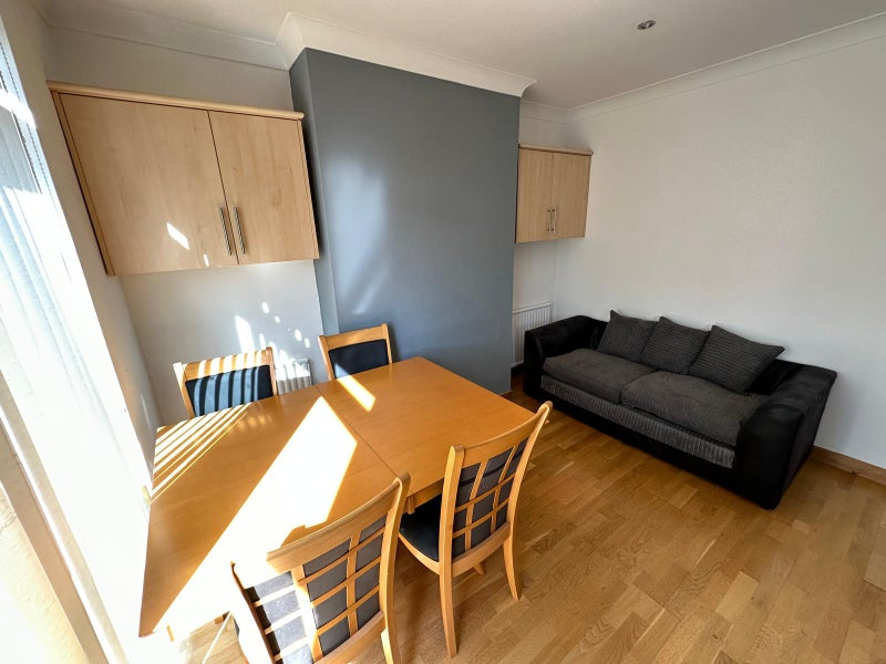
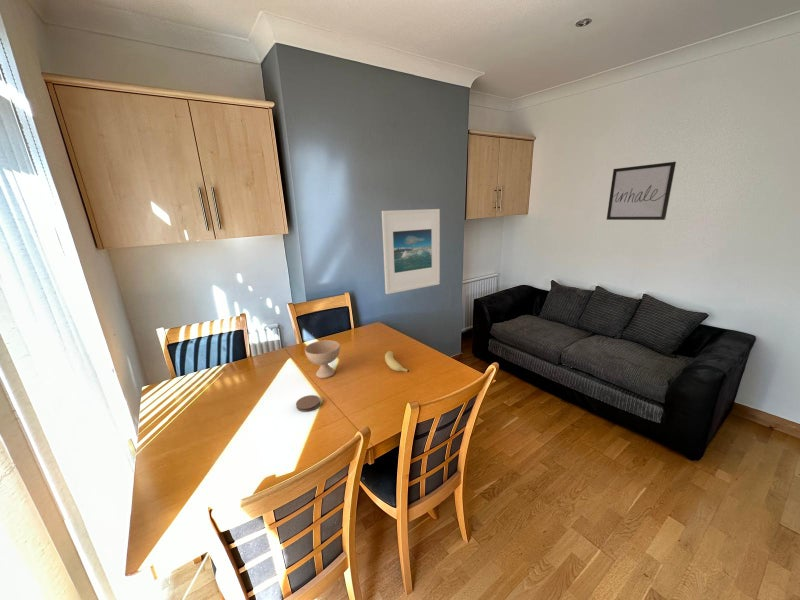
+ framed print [381,208,441,295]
+ wall art [606,161,677,221]
+ coaster [295,394,321,413]
+ banana [384,350,410,373]
+ bowl [304,339,341,379]
